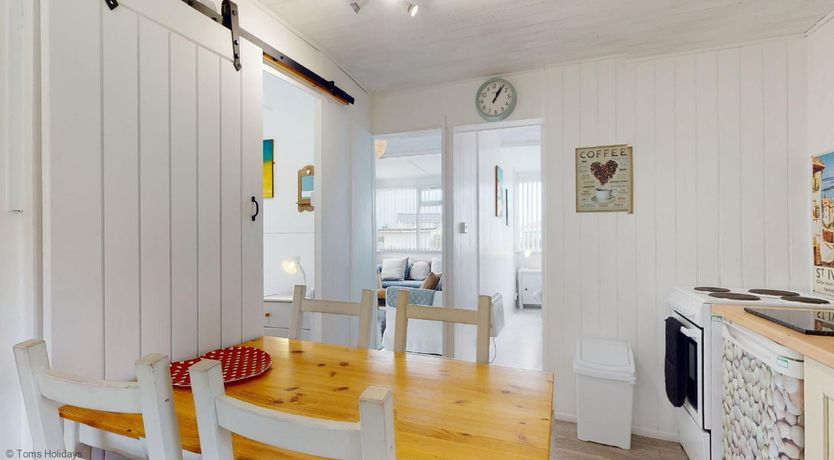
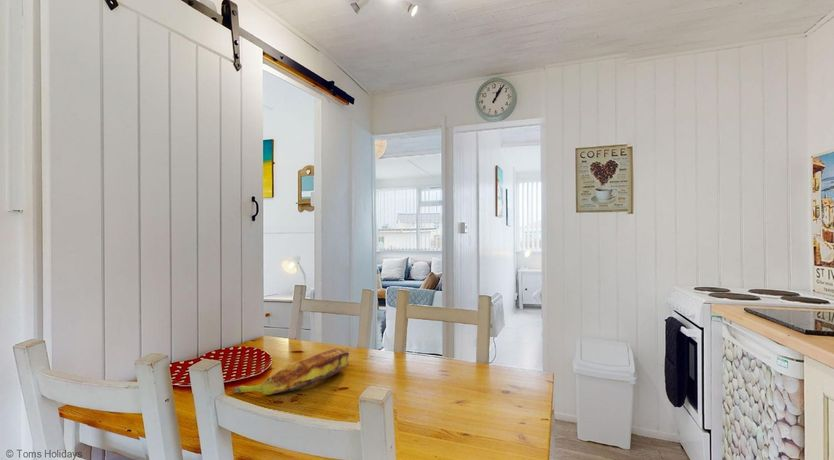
+ banana [232,348,350,395]
